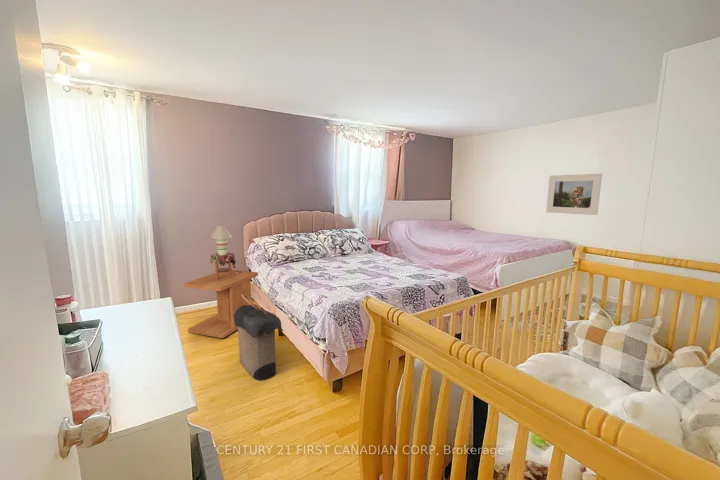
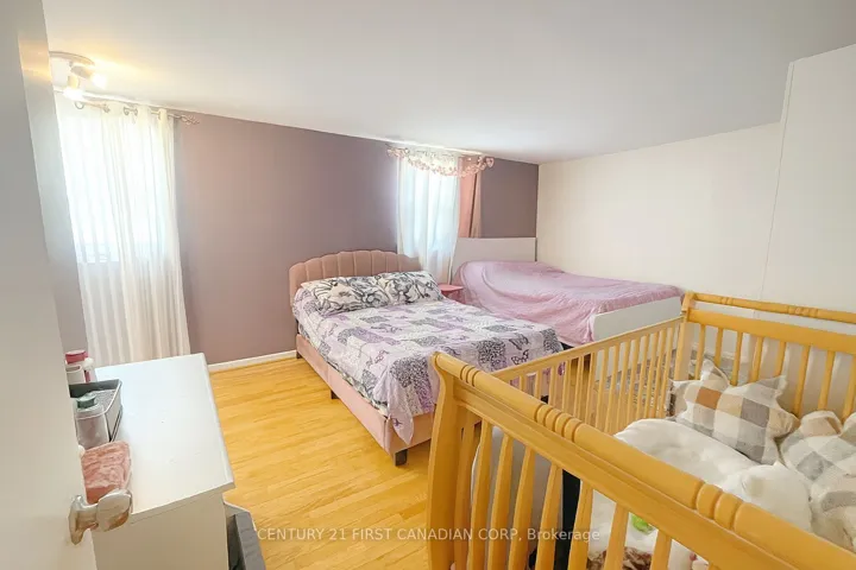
- table lamp [209,224,241,280]
- laundry hamper [233,294,285,381]
- side table [183,269,259,339]
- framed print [545,173,603,216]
